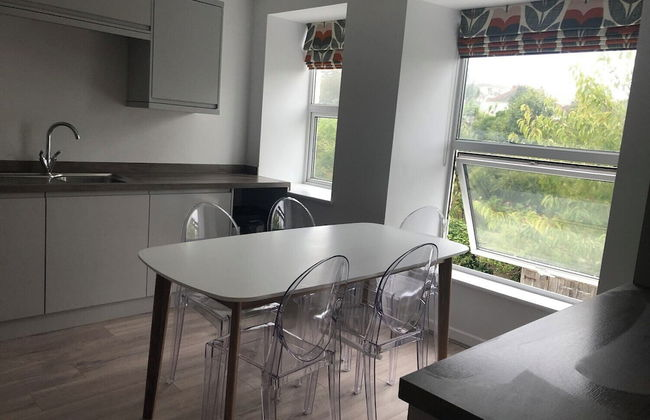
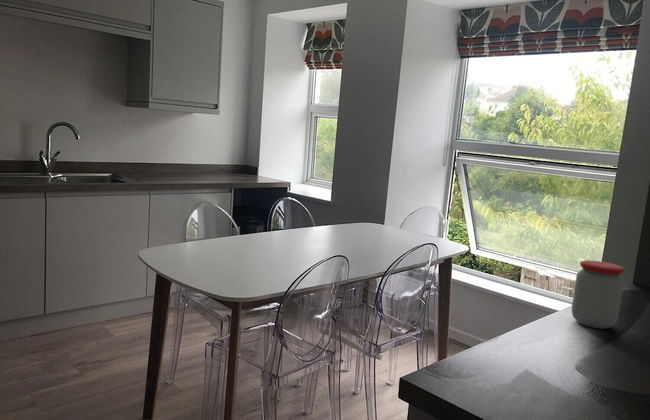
+ jar [571,259,625,330]
